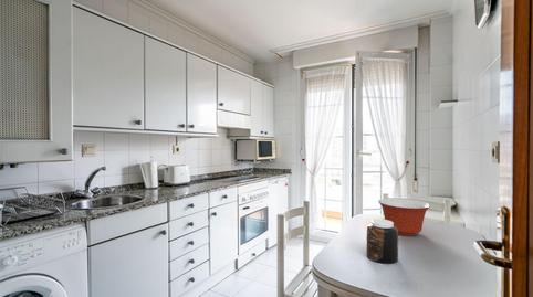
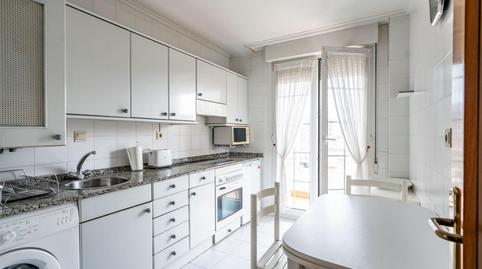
- jar [366,218,399,265]
- mixing bowl [377,198,431,236]
